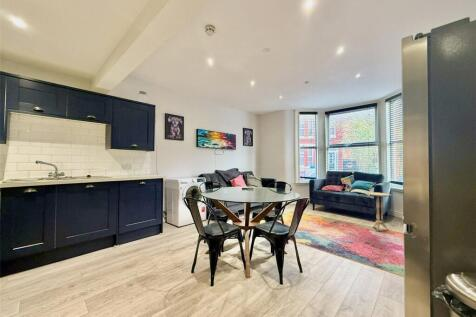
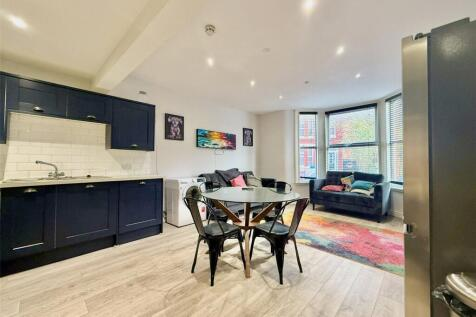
- side table [367,192,392,232]
